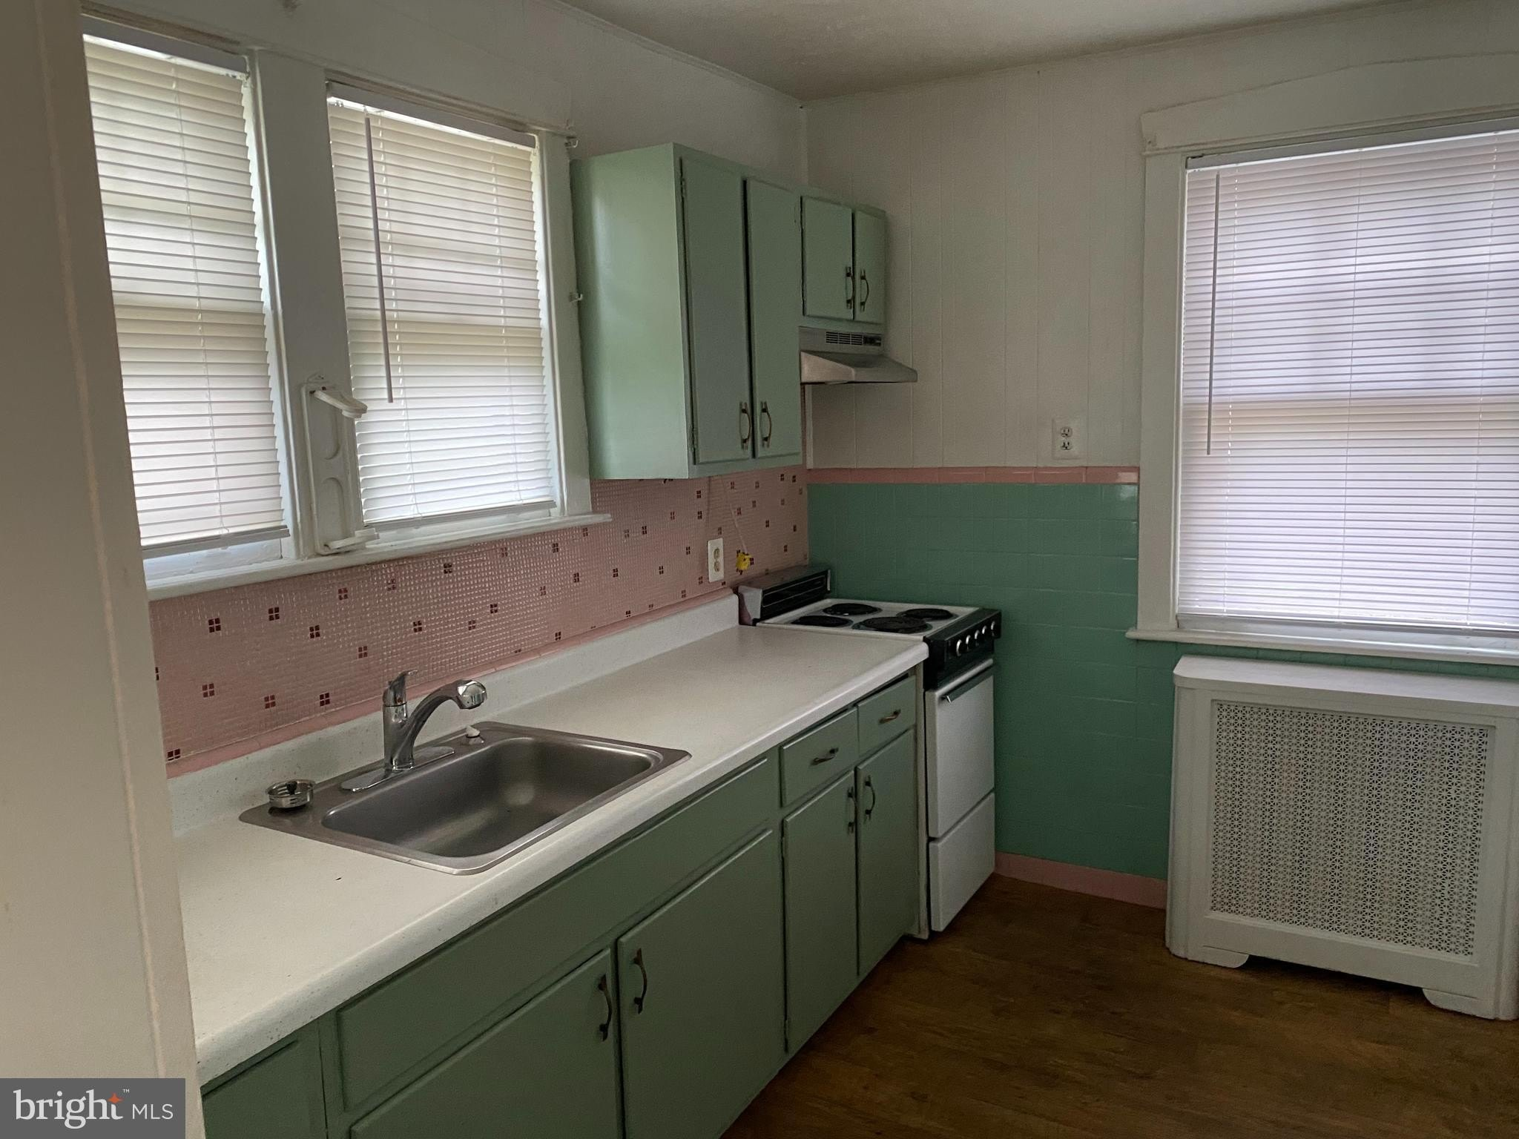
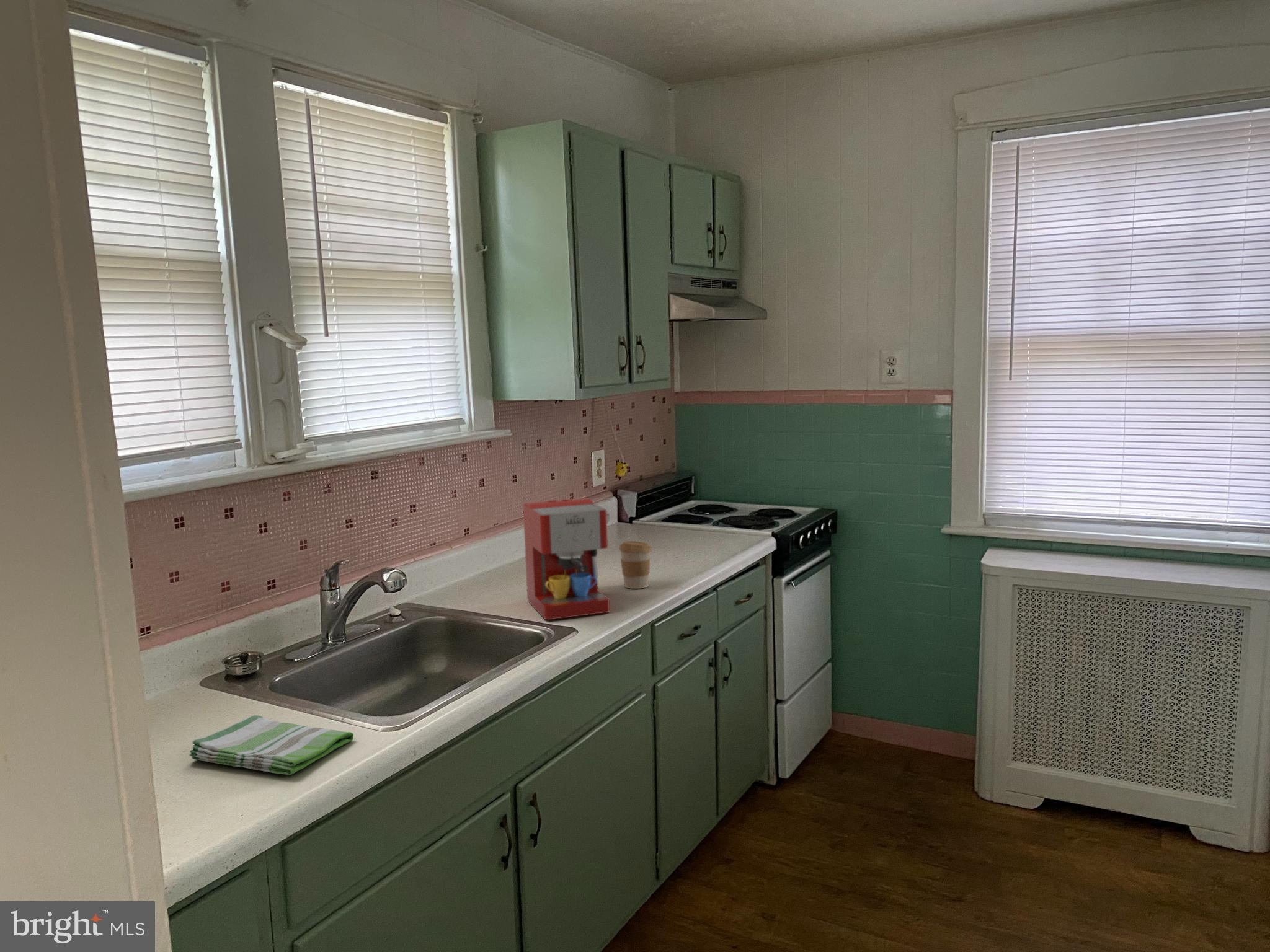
+ coffee maker [522,497,610,620]
+ coffee cup [618,540,652,589]
+ dish towel [189,715,354,775]
